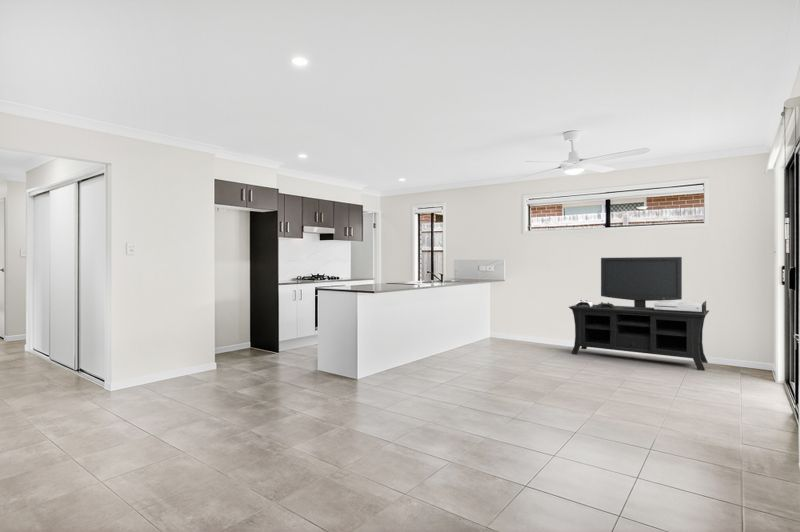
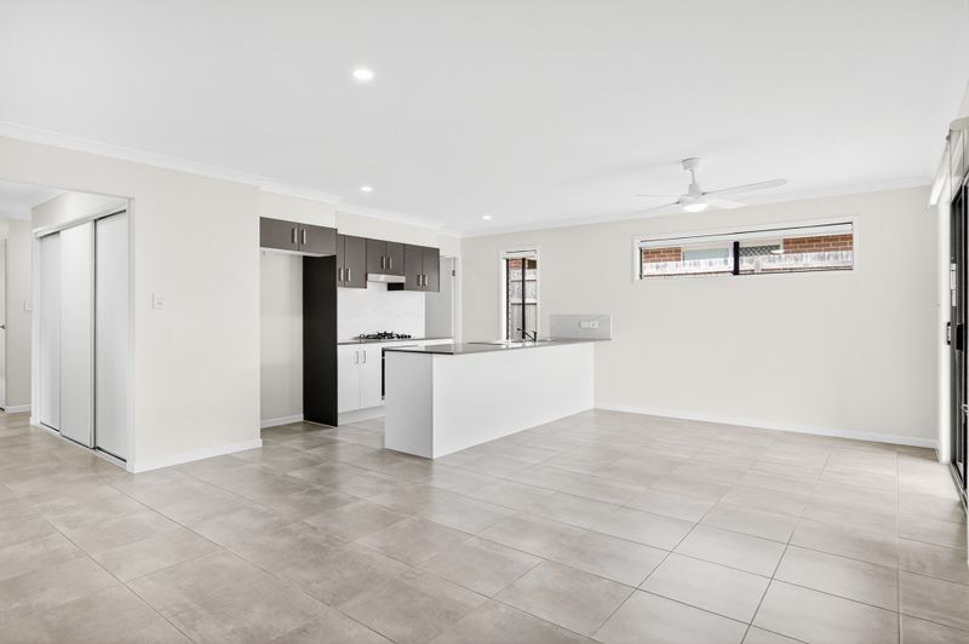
- media console [568,256,710,371]
